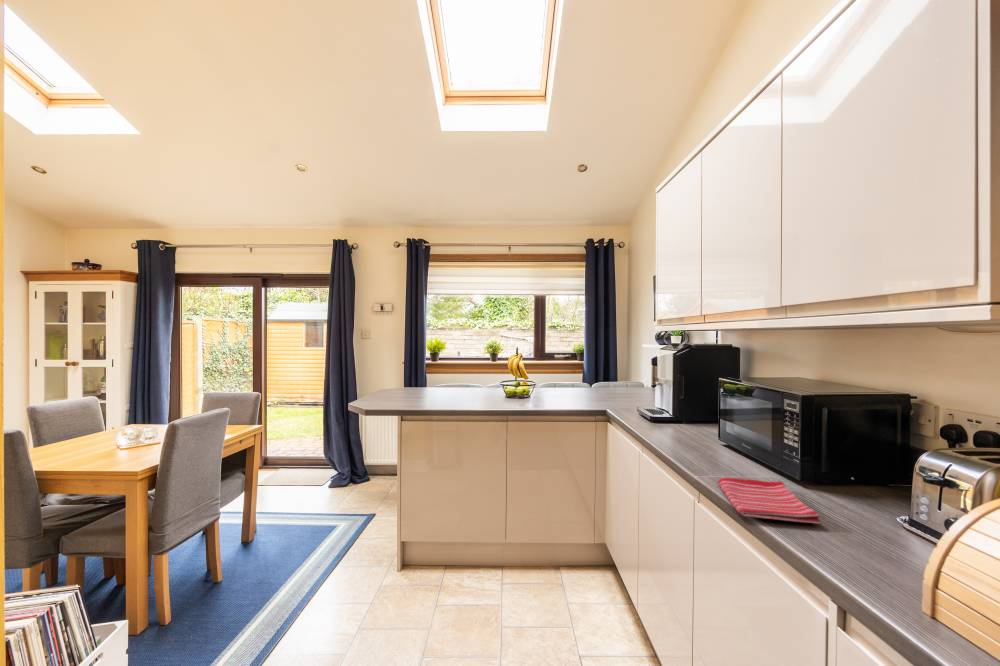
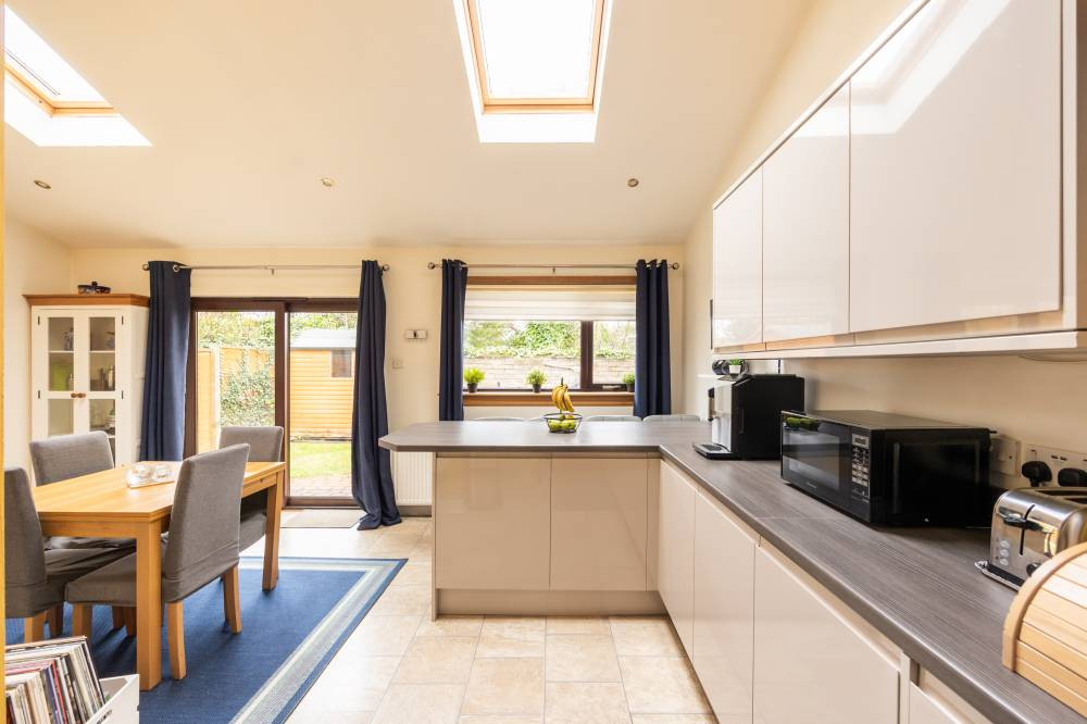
- dish towel [717,477,821,525]
